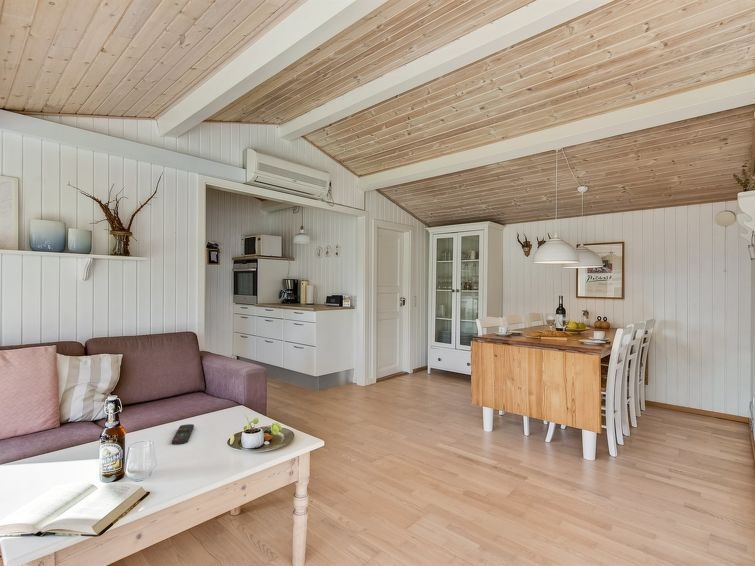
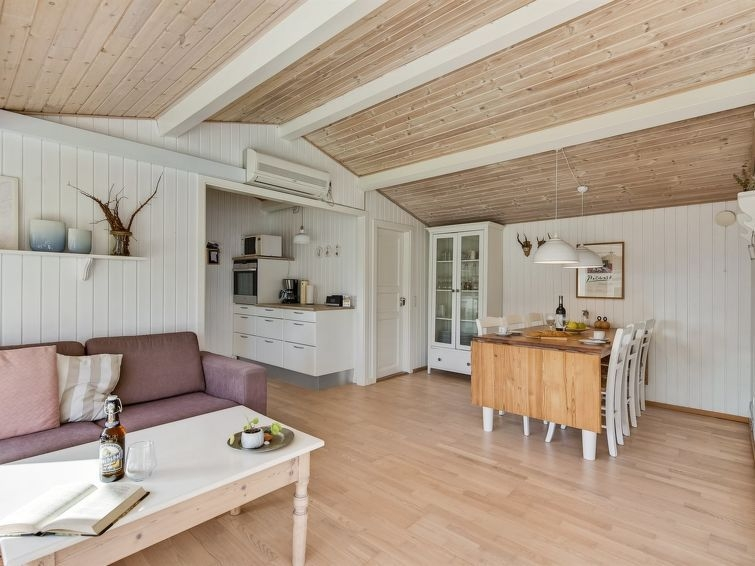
- remote control [171,423,195,445]
